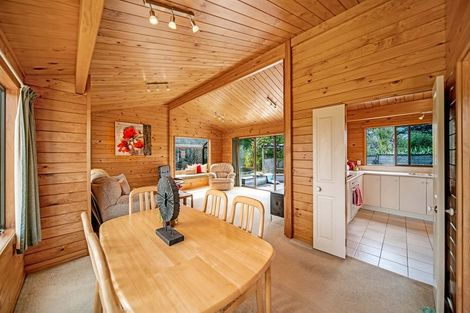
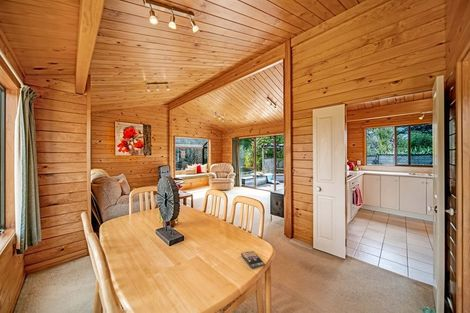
+ smartphone [240,250,266,269]
